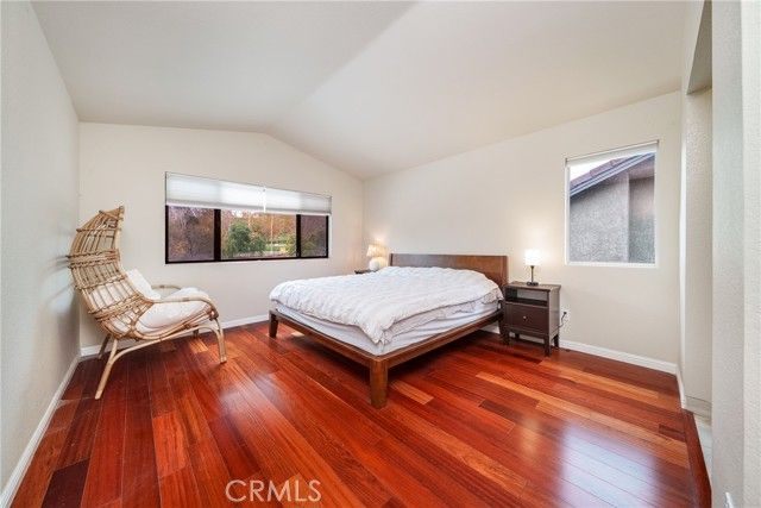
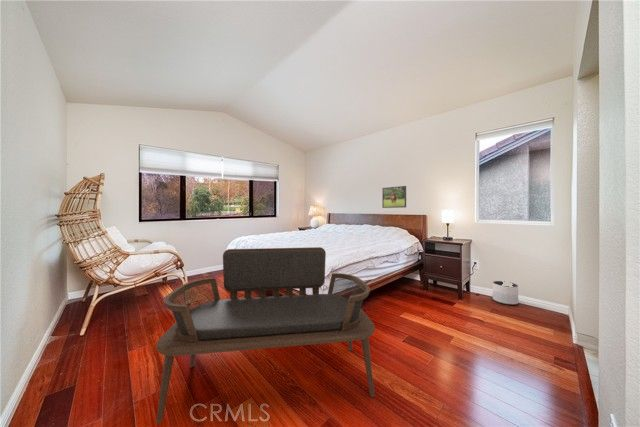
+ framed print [381,185,407,209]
+ bench [155,246,376,425]
+ planter [492,280,519,306]
